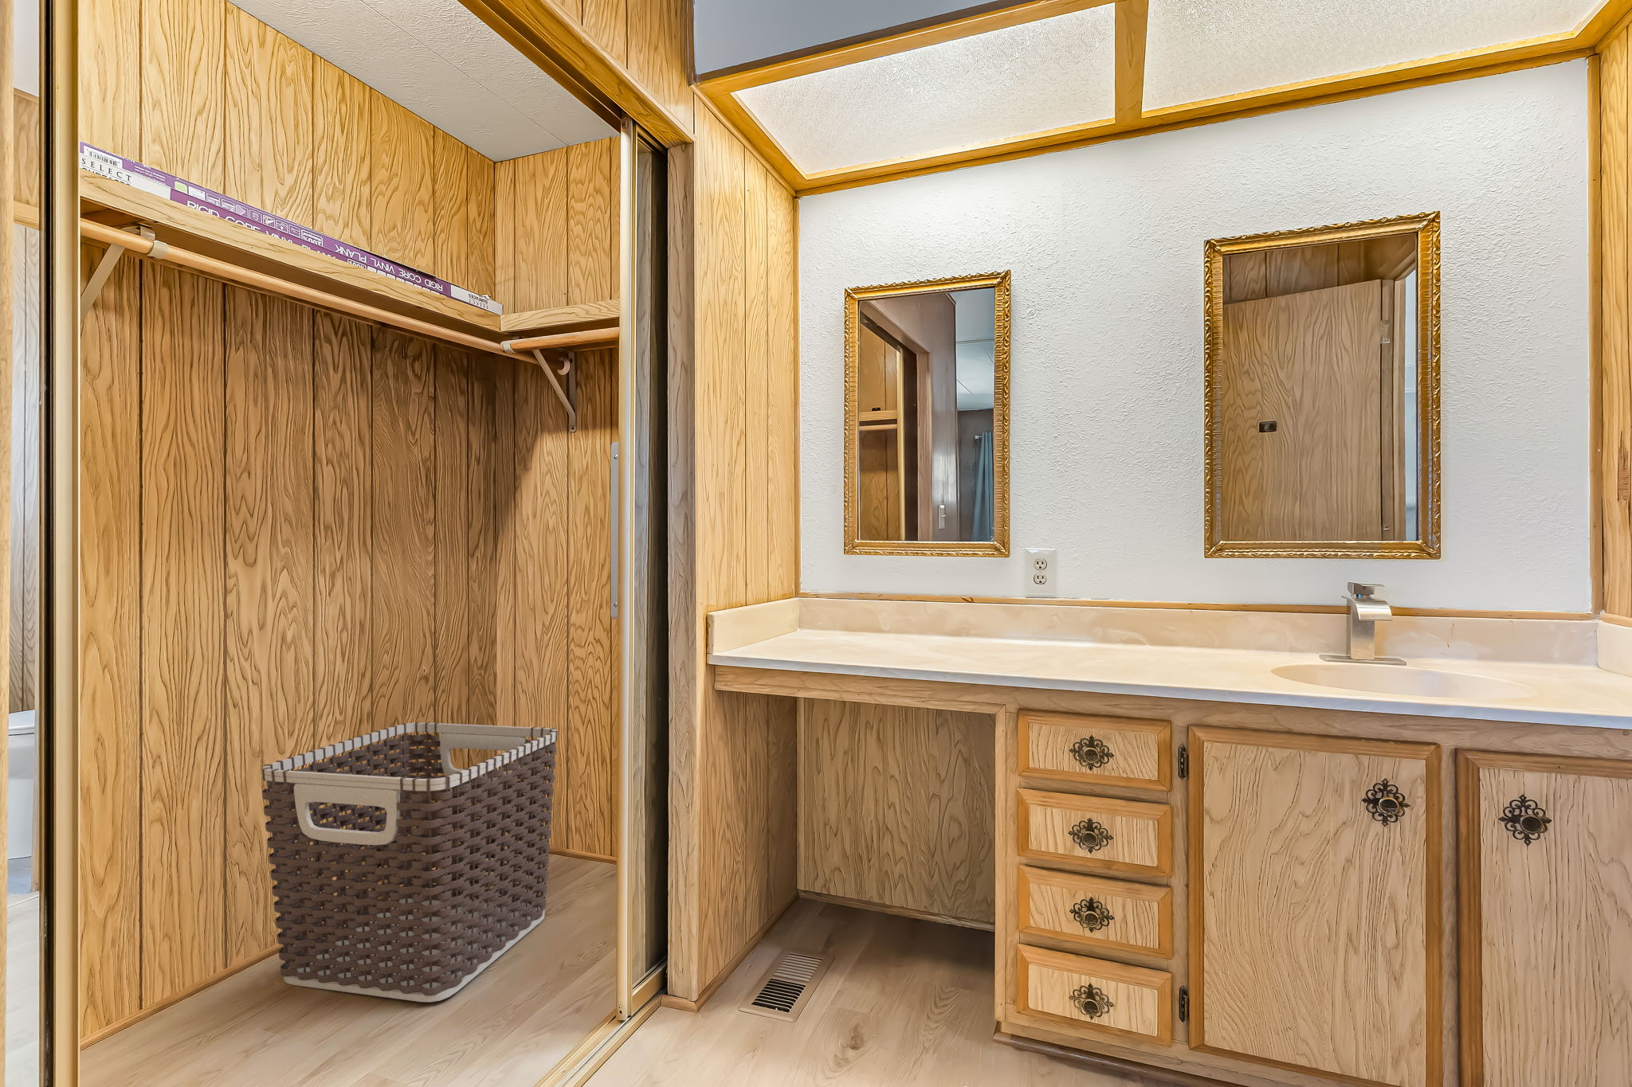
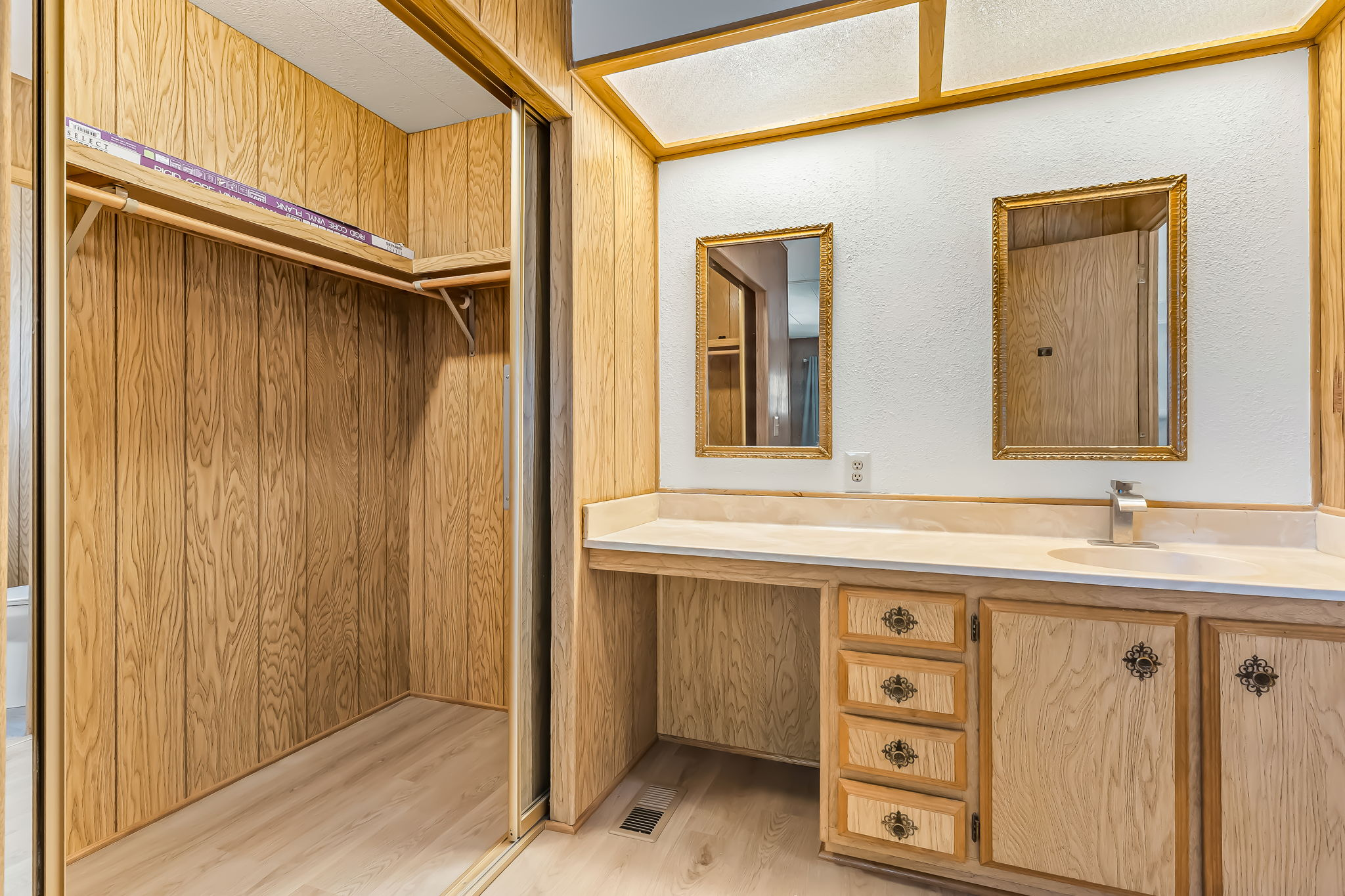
- clothes hamper [261,721,558,1002]
